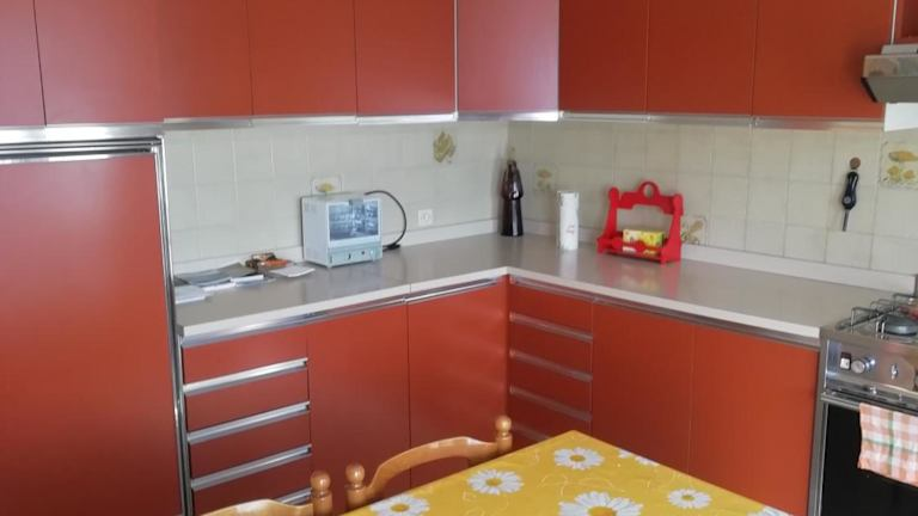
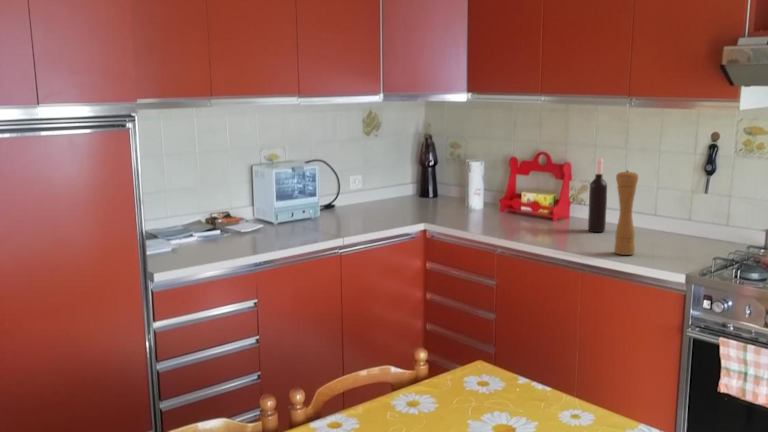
+ wine bottle [587,157,608,233]
+ pepper mill [613,169,639,256]
